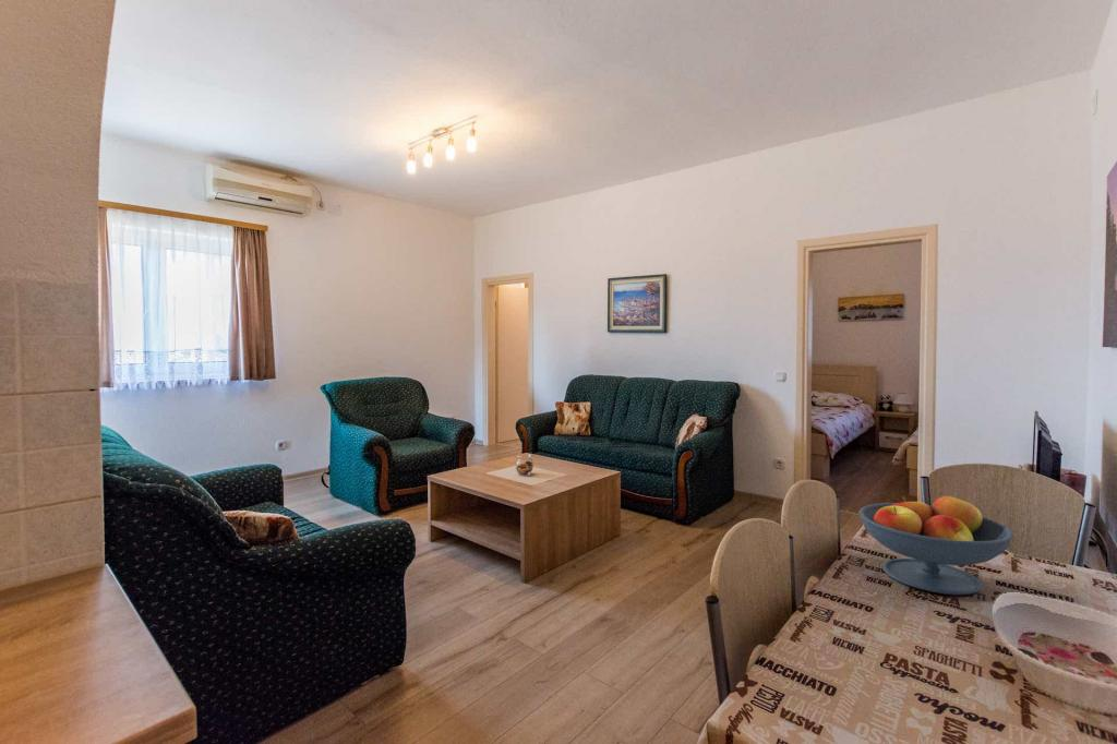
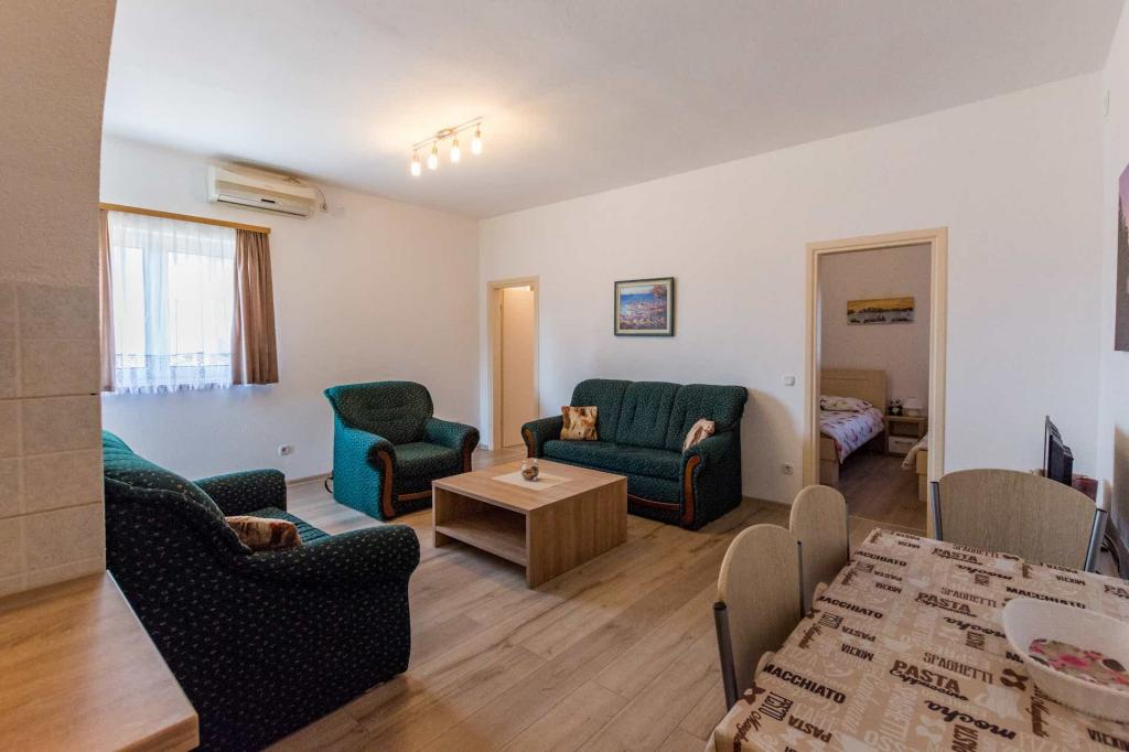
- fruit bowl [857,494,1014,596]
